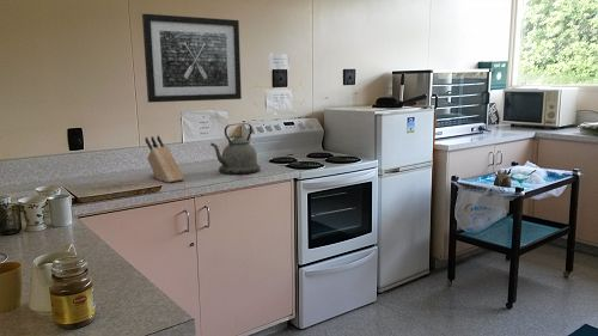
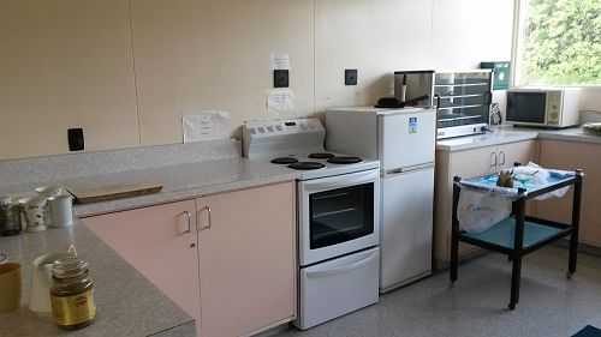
- wall art [141,13,243,103]
- kettle [209,122,262,176]
- knife block [145,135,185,184]
